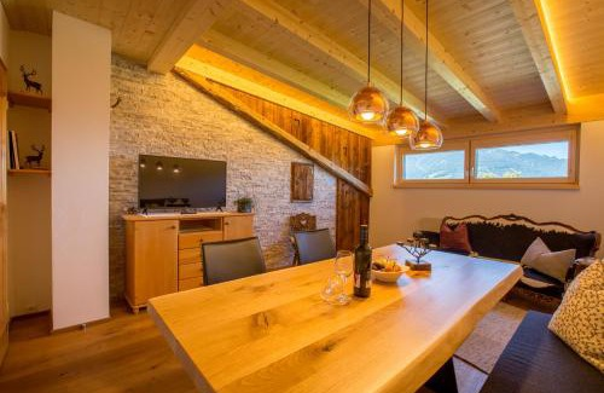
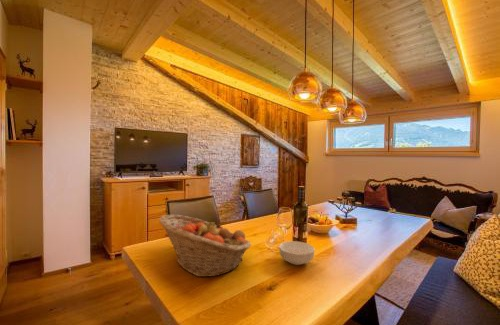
+ fruit basket [158,214,252,278]
+ cereal bowl [278,240,315,266]
